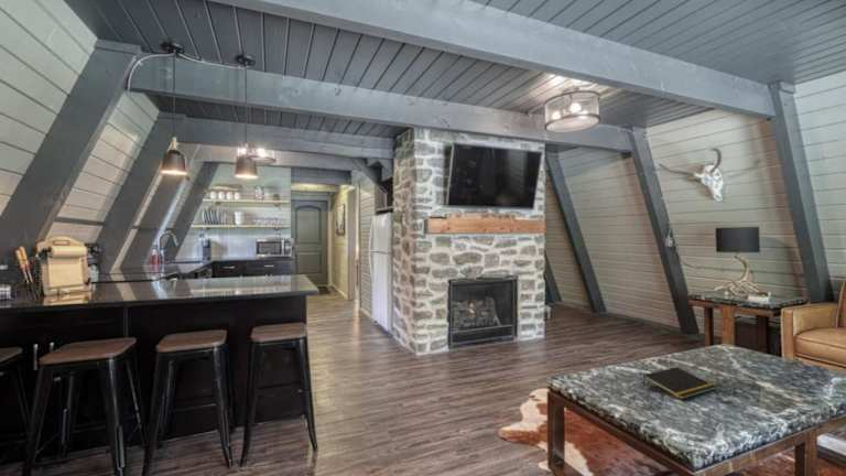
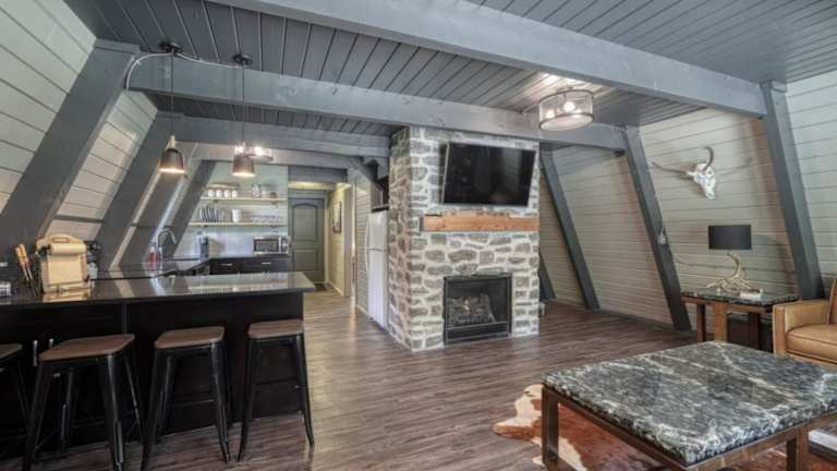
- notepad [641,366,717,401]
